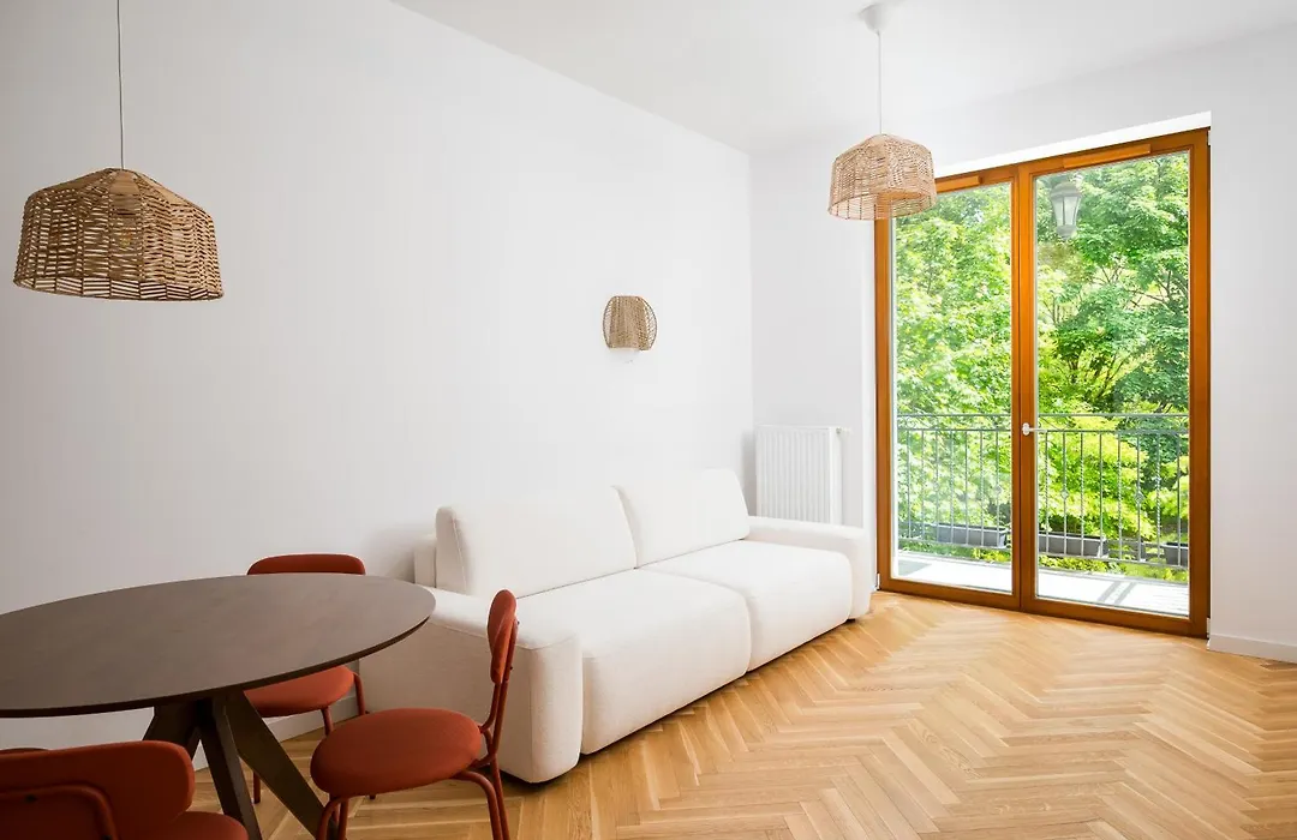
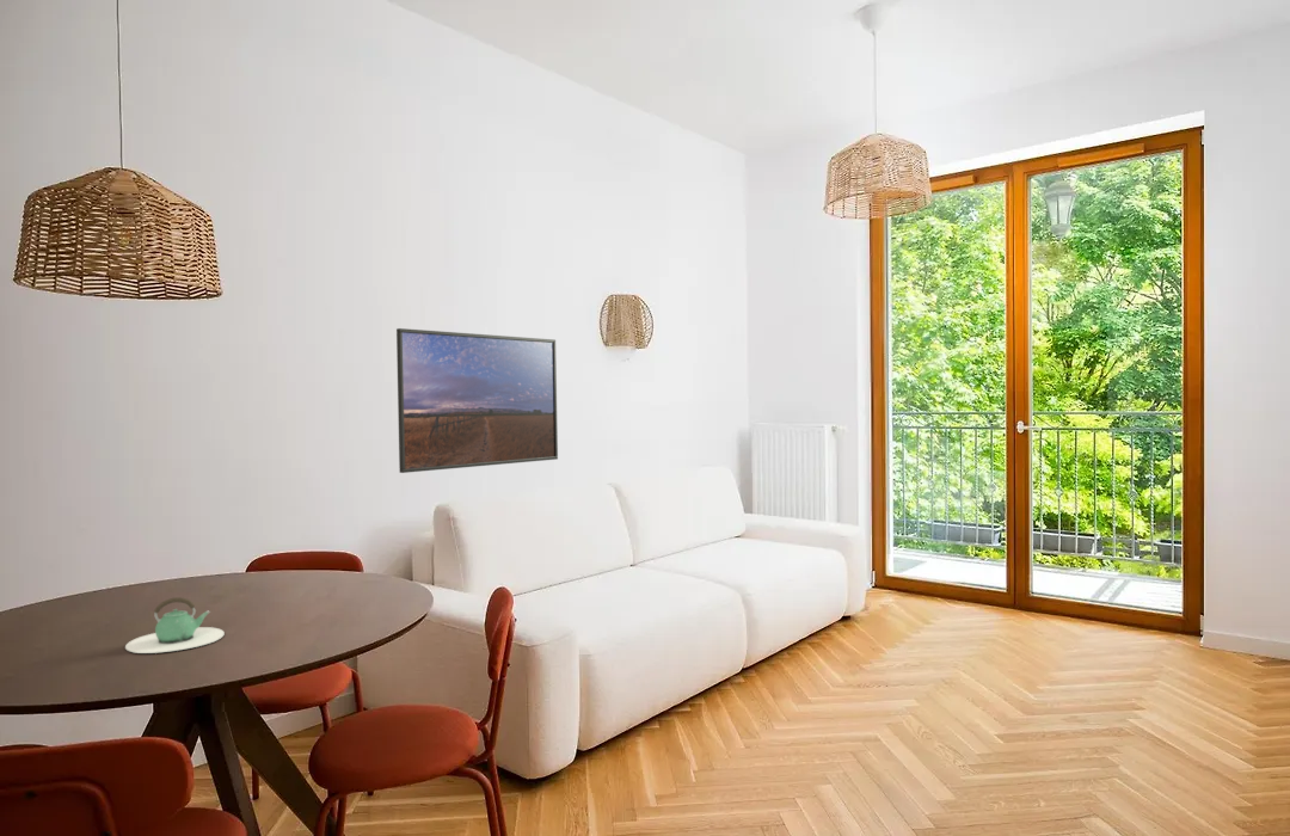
+ teapot [124,596,226,654]
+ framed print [395,327,559,474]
